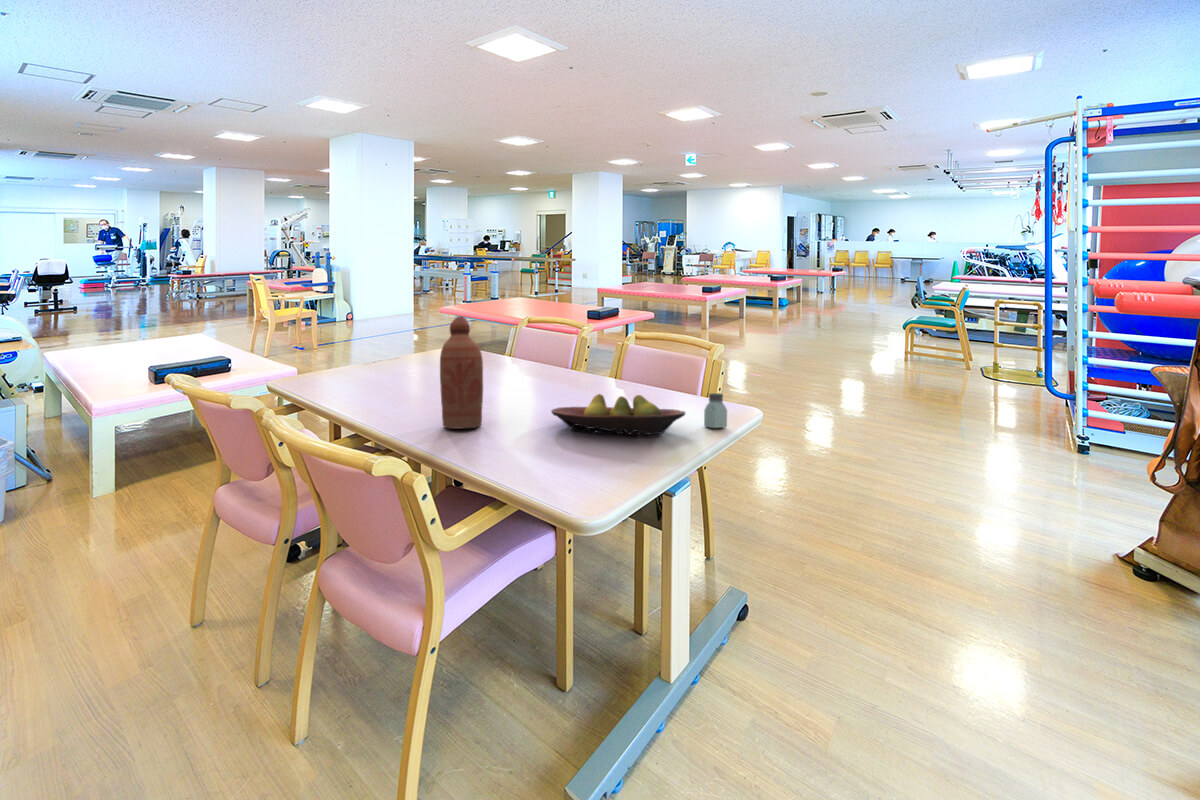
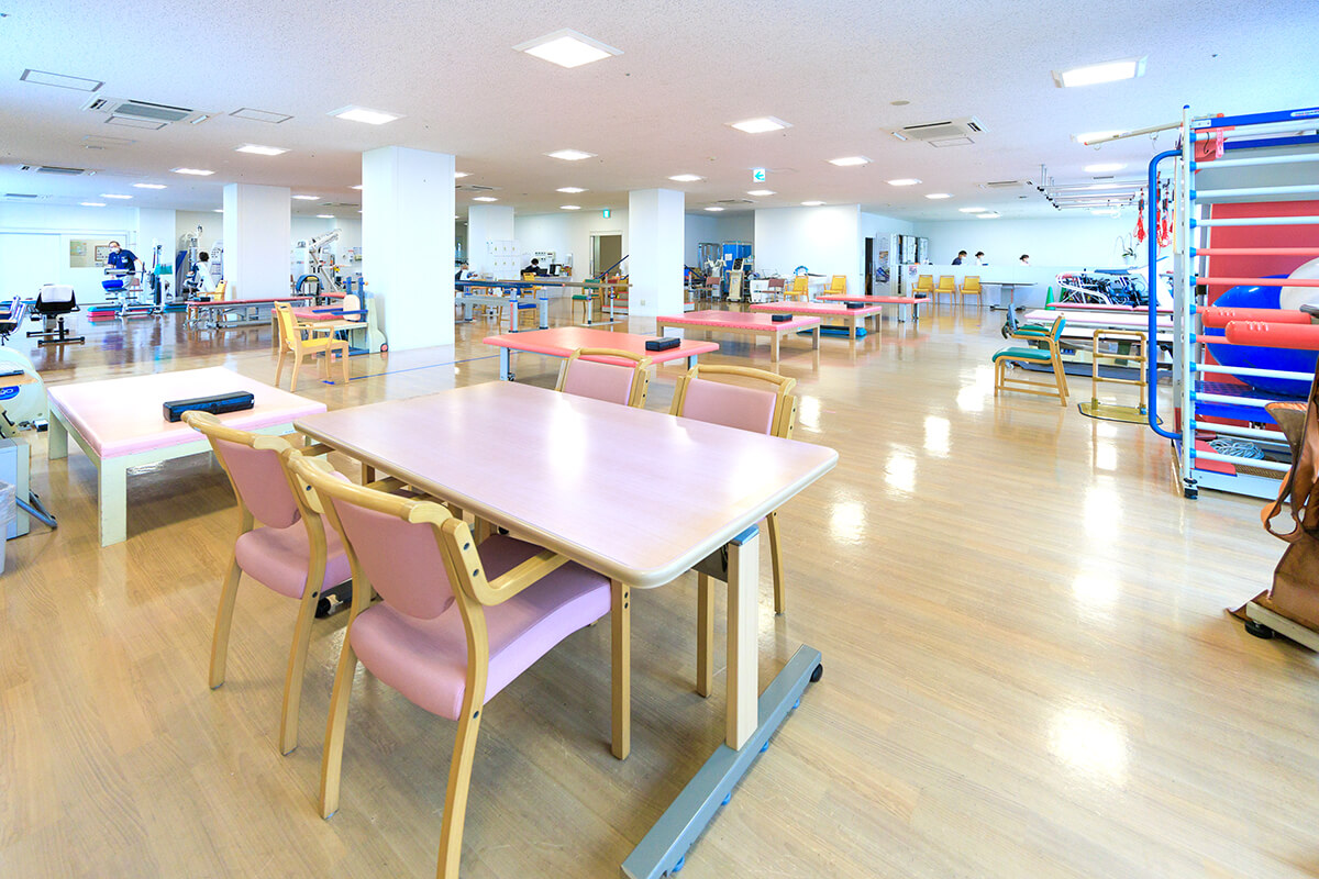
- bottle [439,315,484,430]
- fruit bowl [550,393,687,436]
- saltshaker [703,392,728,429]
